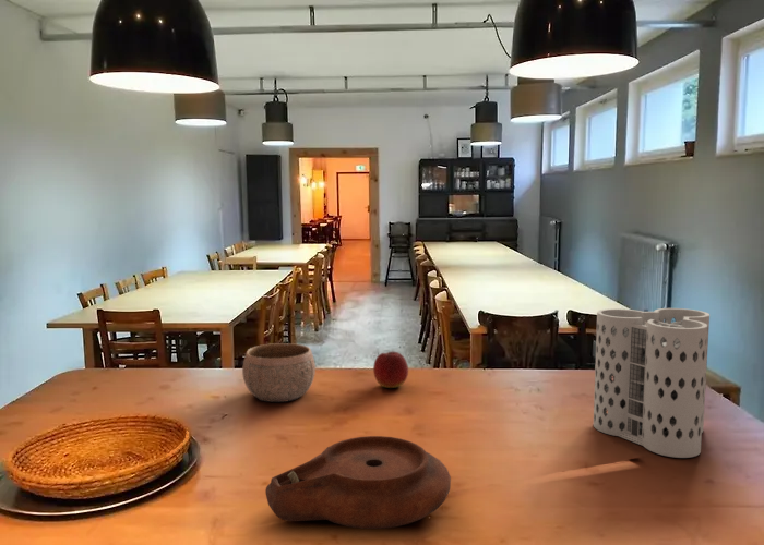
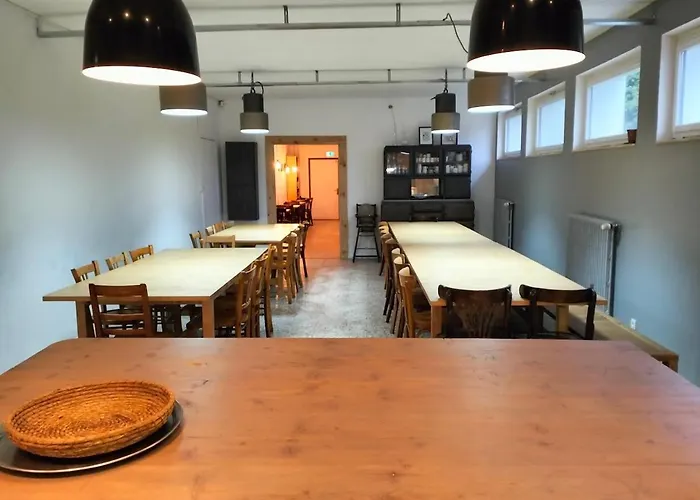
- bowl [241,342,317,403]
- utensil holder [593,307,711,459]
- plate [264,435,452,530]
- apple [372,351,409,389]
